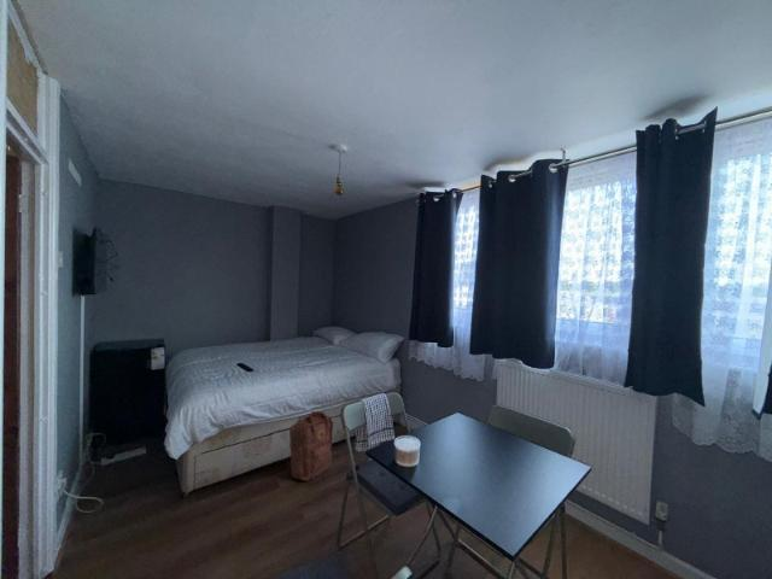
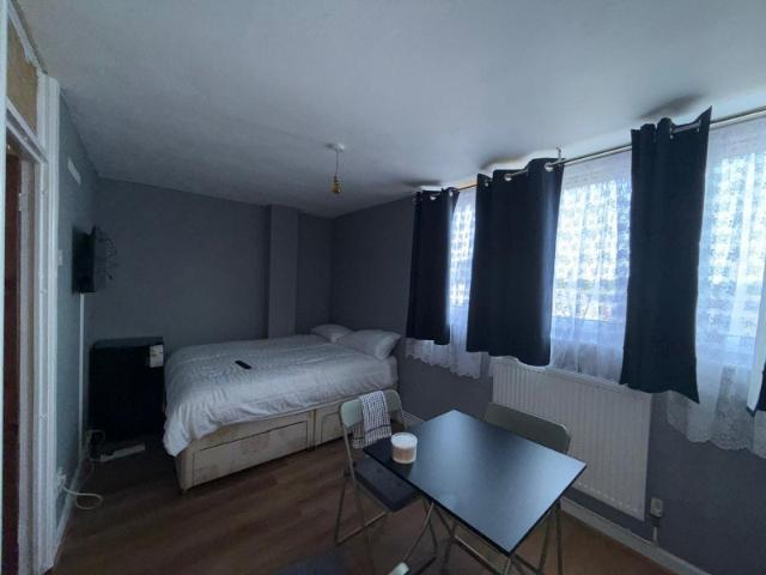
- backpack [285,410,334,482]
